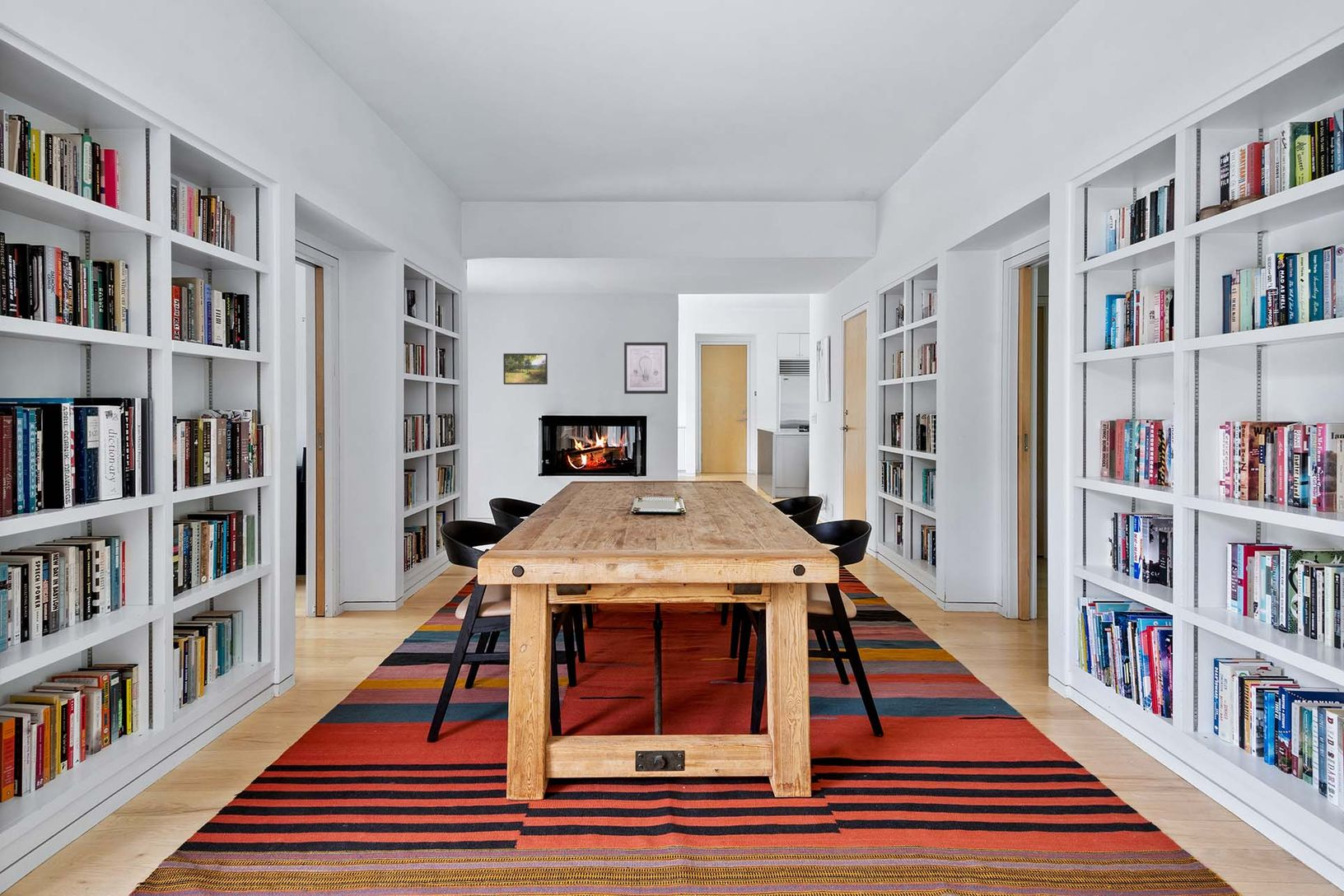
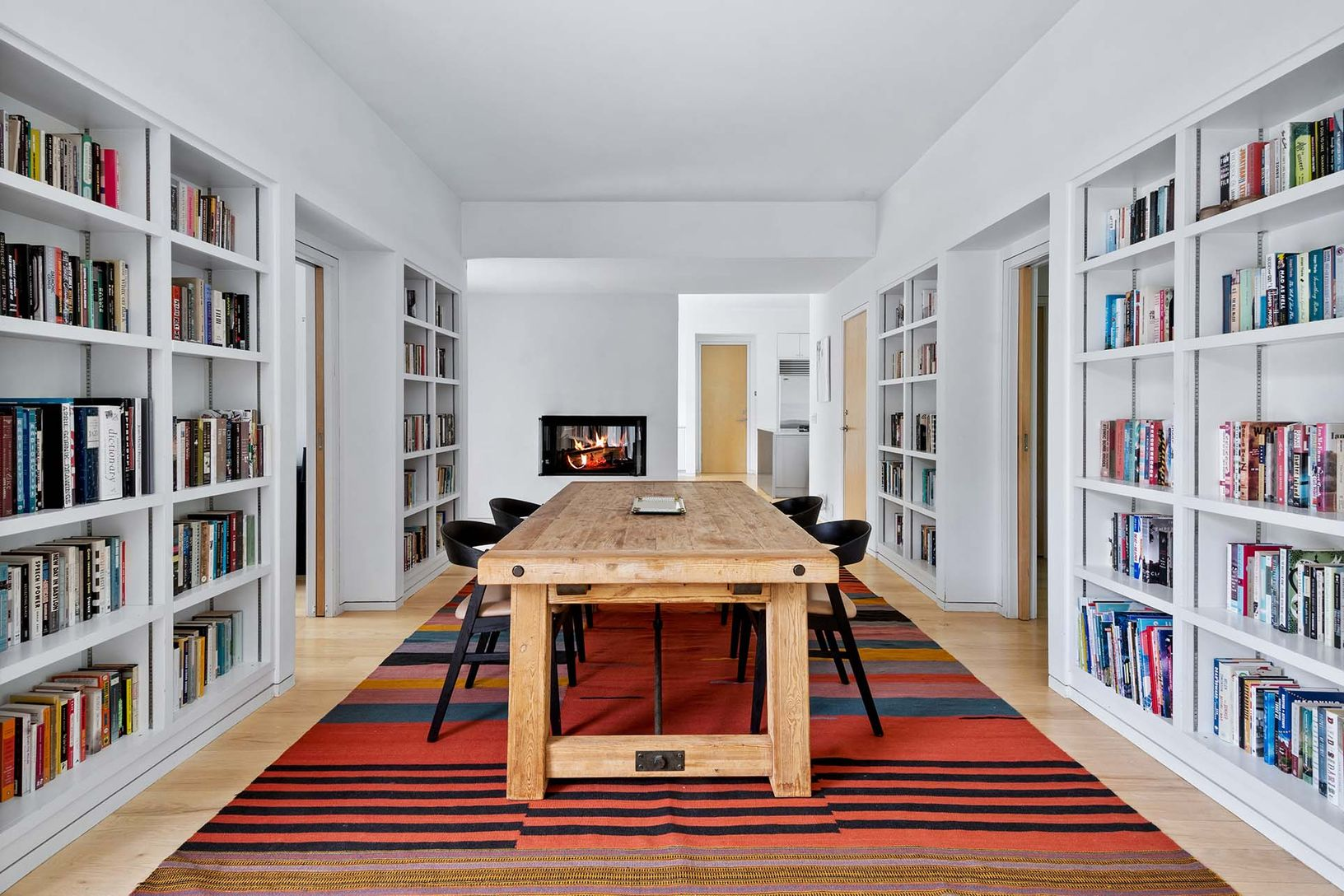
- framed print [502,352,548,385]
- wall art [623,342,669,394]
